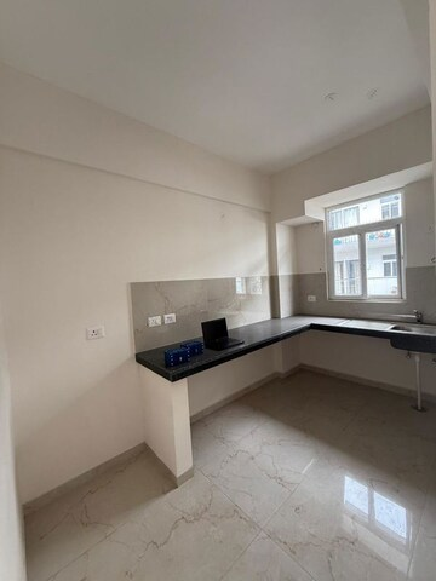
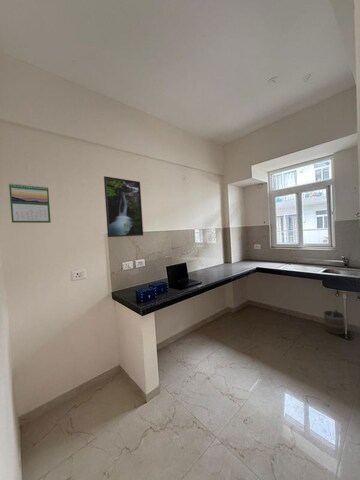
+ calendar [8,182,52,224]
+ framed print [103,175,144,238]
+ bucket [322,303,346,335]
